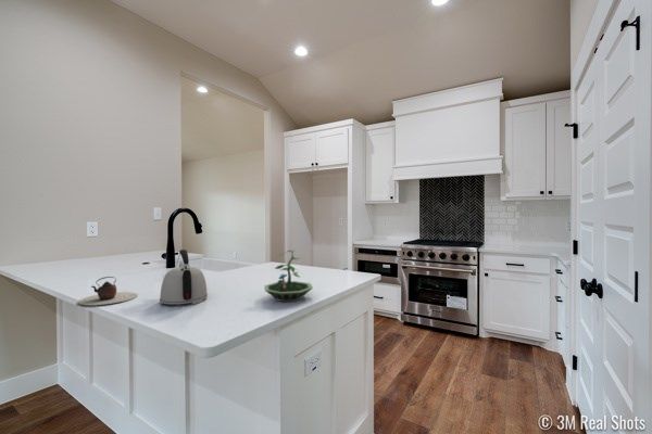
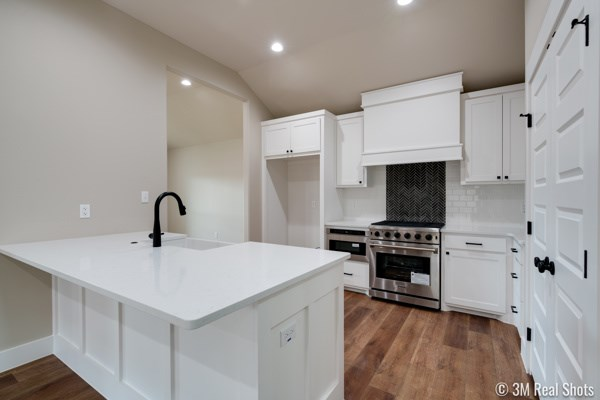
- teapot [77,276,138,306]
- kettle [159,248,209,305]
- terrarium [263,250,314,303]
